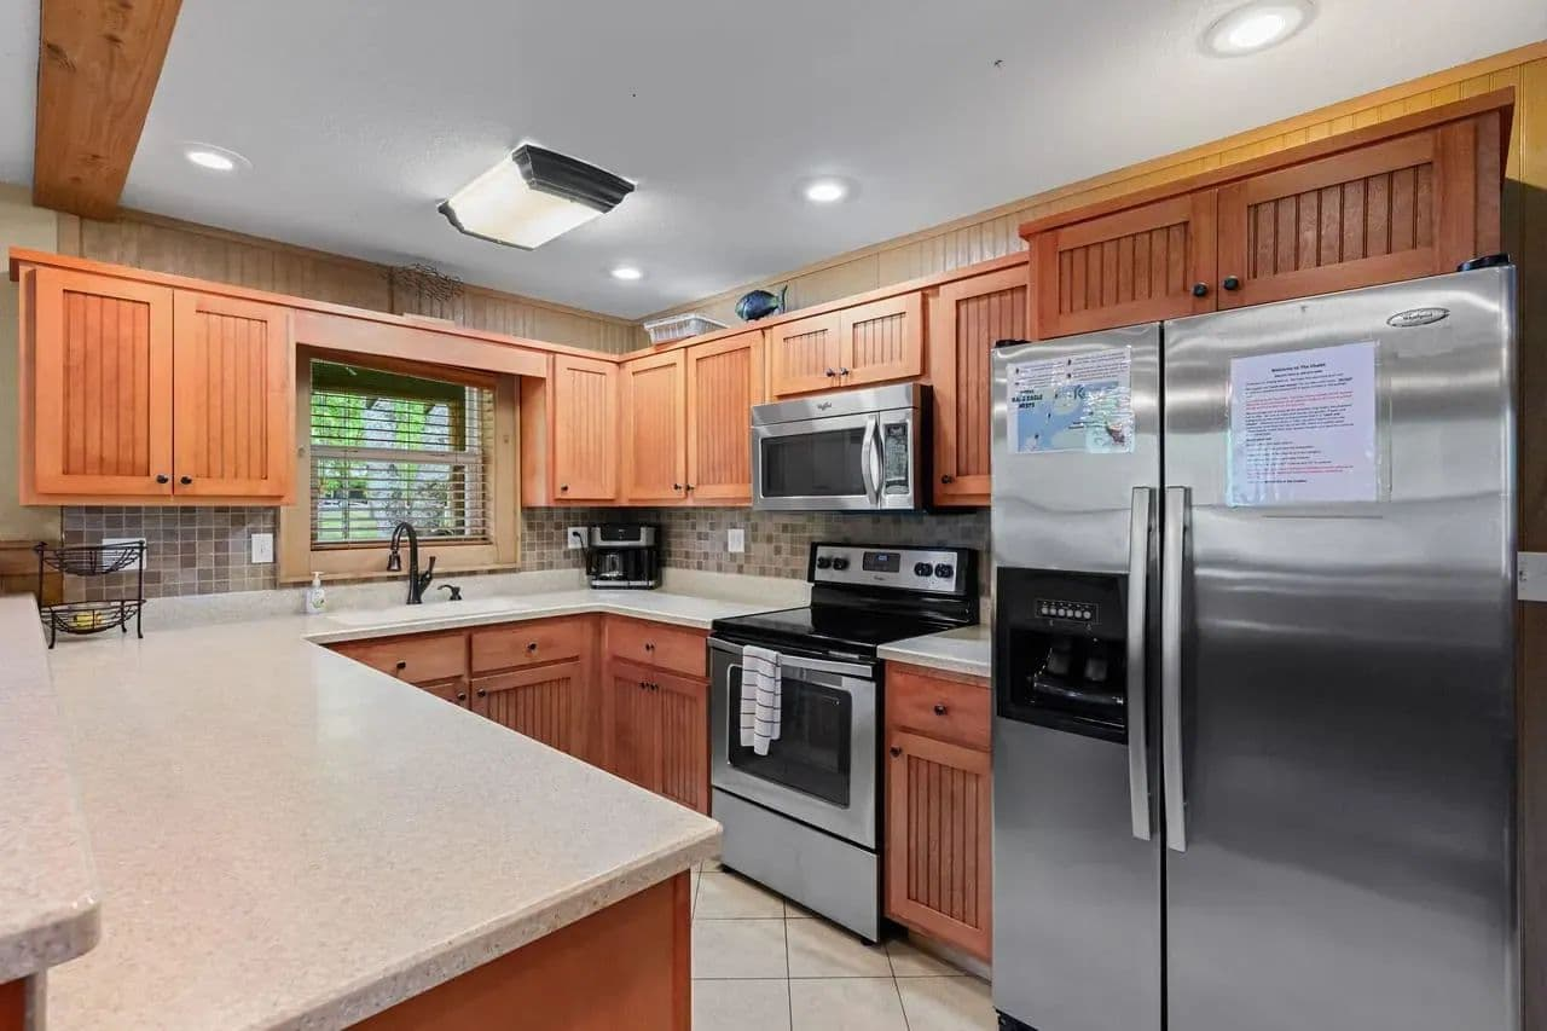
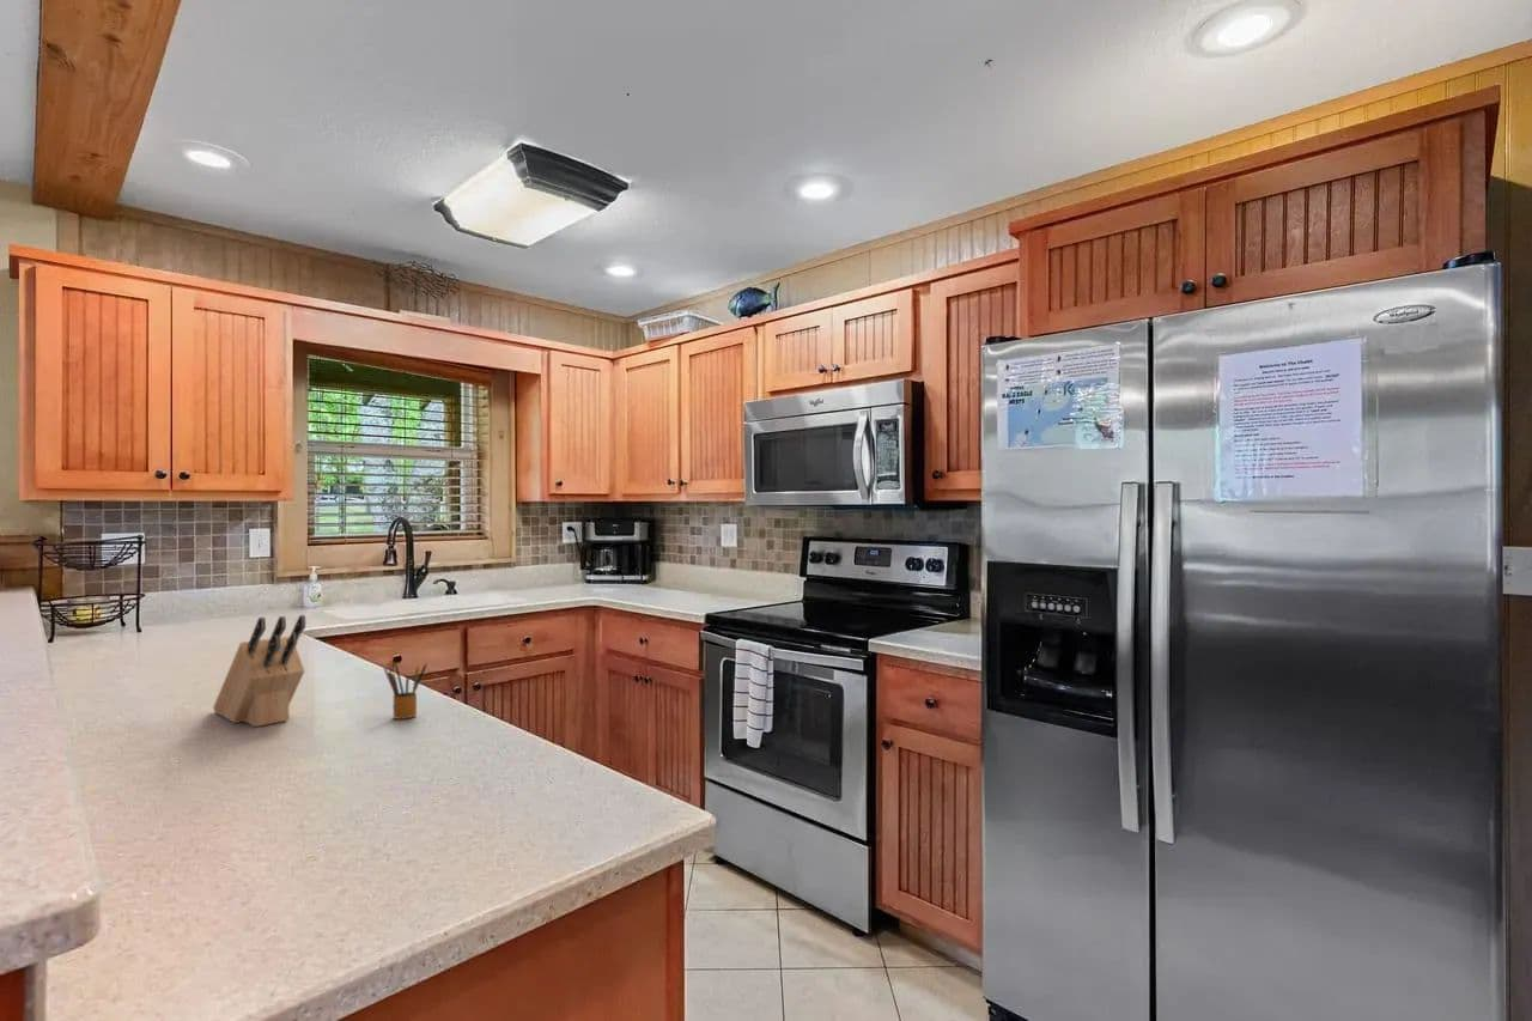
+ knife block [212,614,306,728]
+ pencil box [383,661,428,721]
